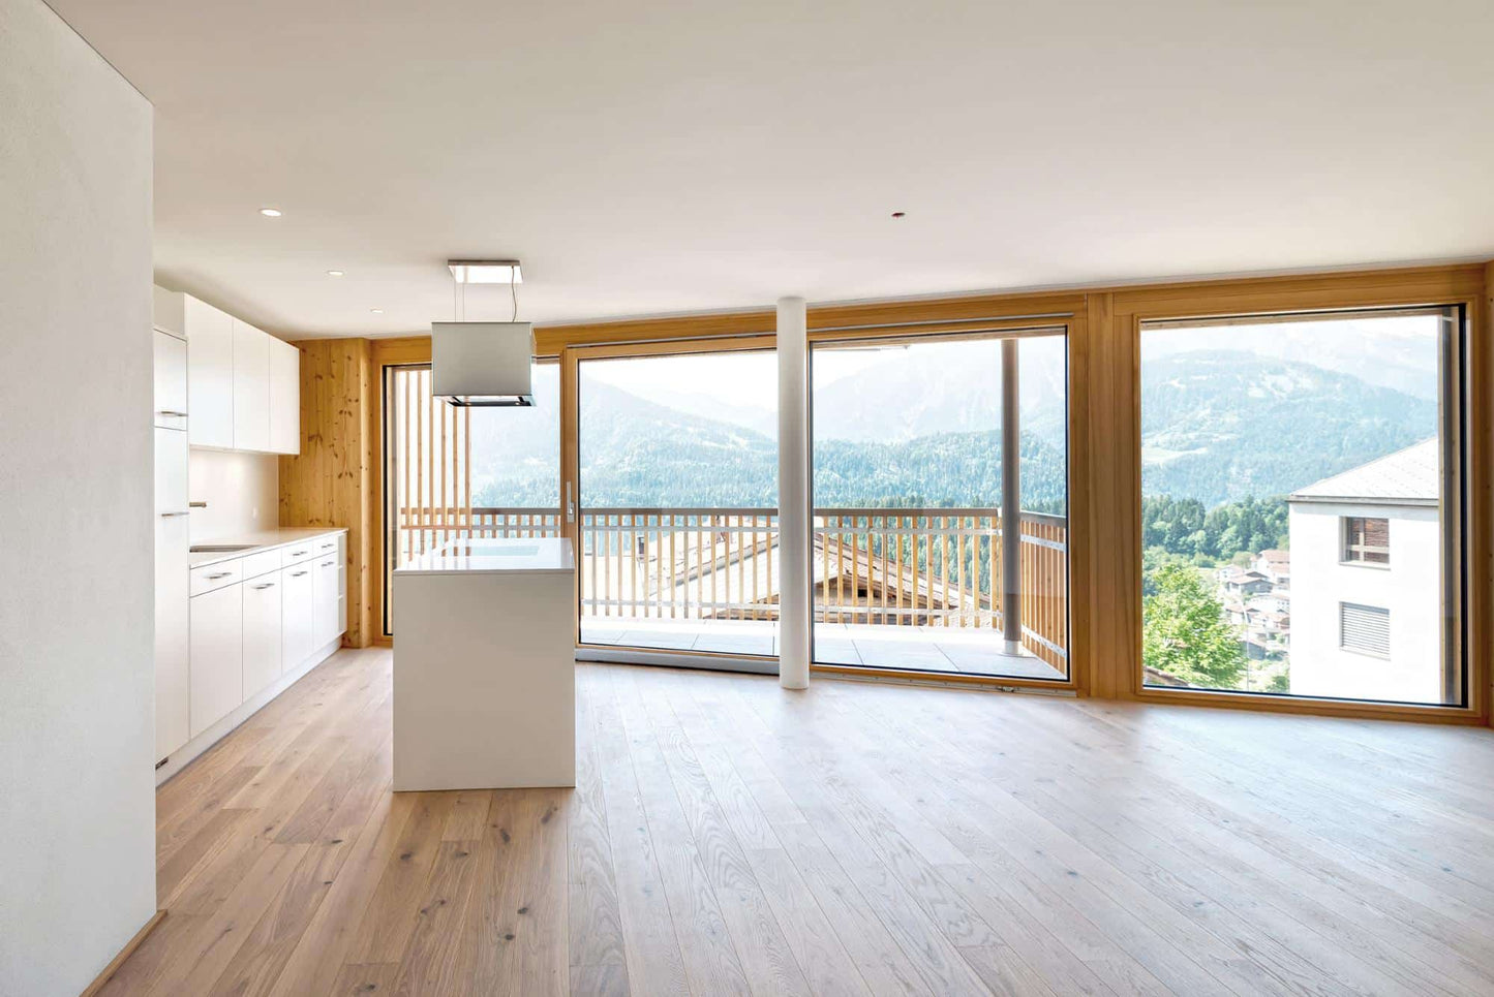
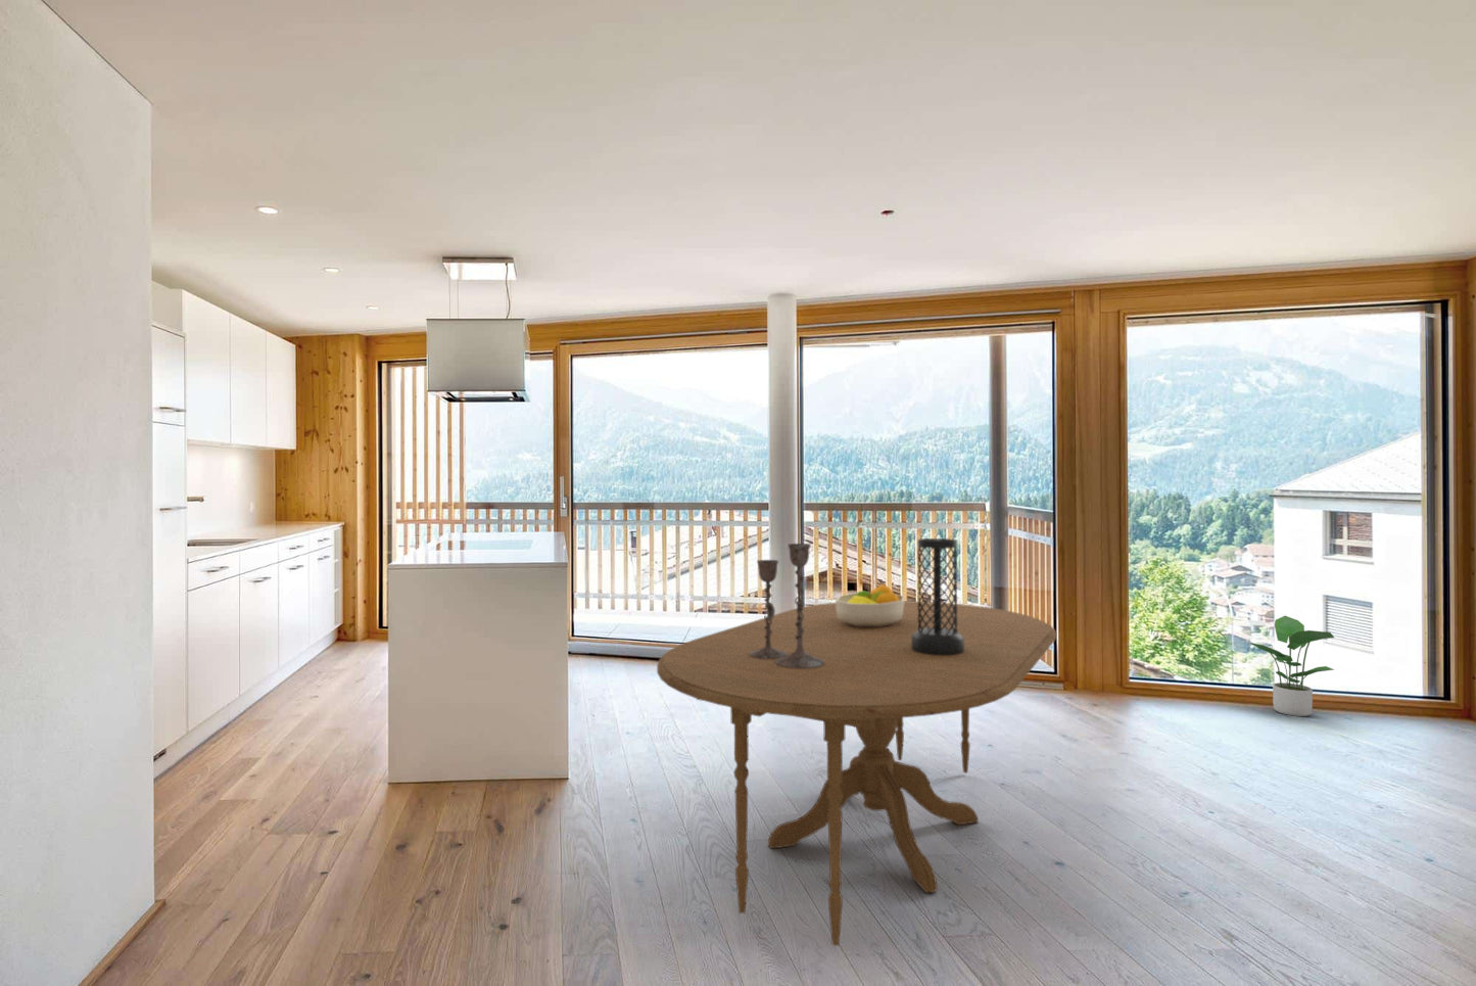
+ candlestick [750,543,824,668]
+ dining table [656,600,1057,947]
+ fruit bowl [835,583,906,627]
+ vase [912,537,965,656]
+ potted plant [1248,615,1335,717]
